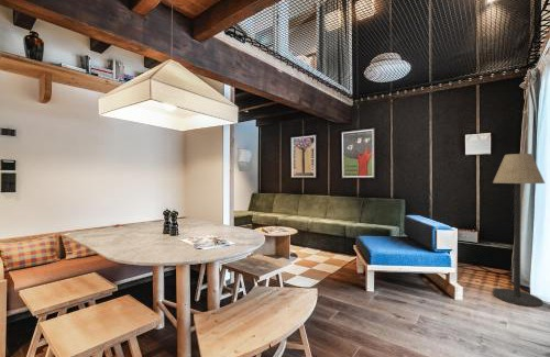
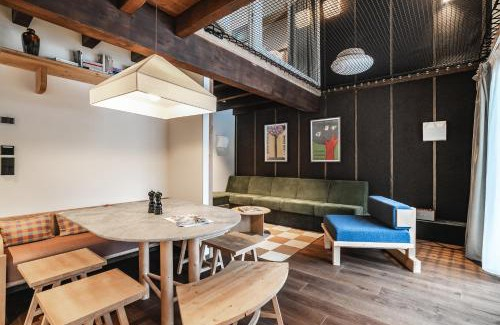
- floor lamp [492,153,546,309]
